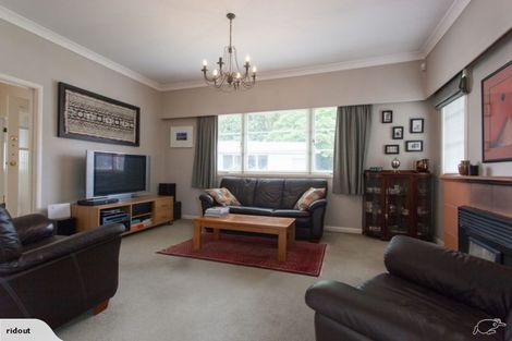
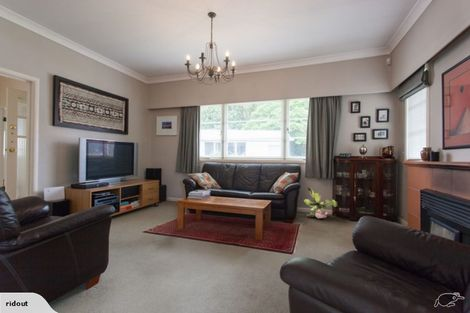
+ decorative plant [303,186,339,219]
